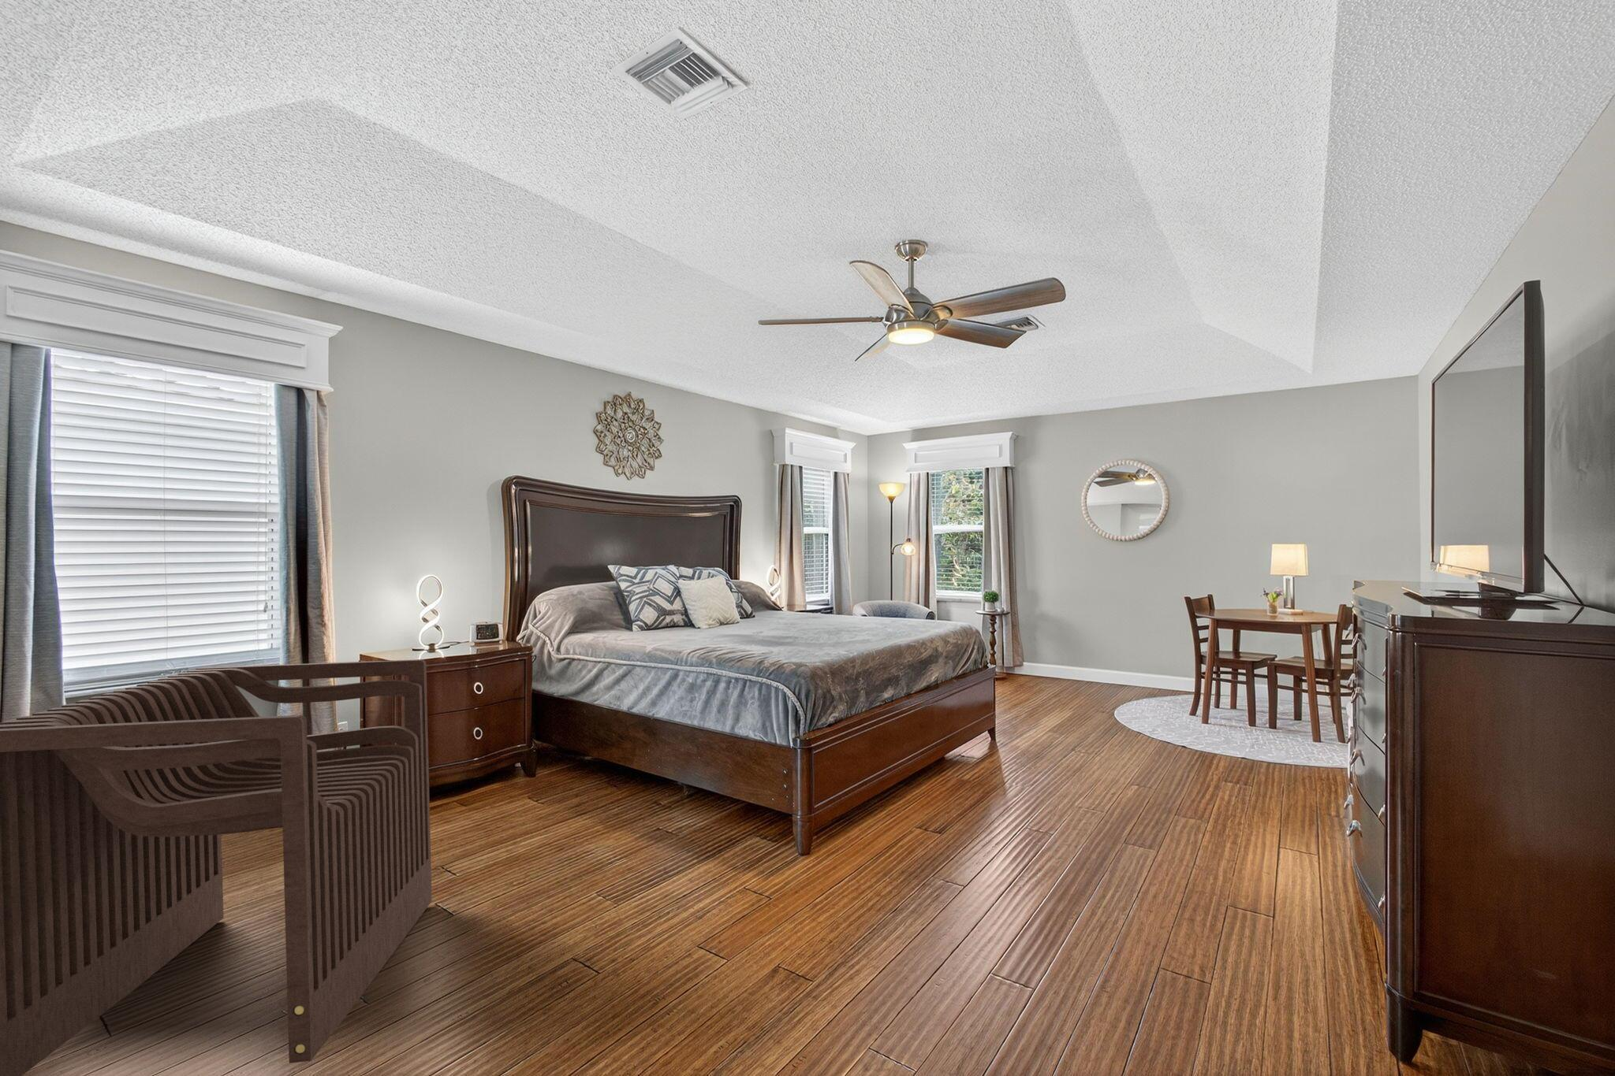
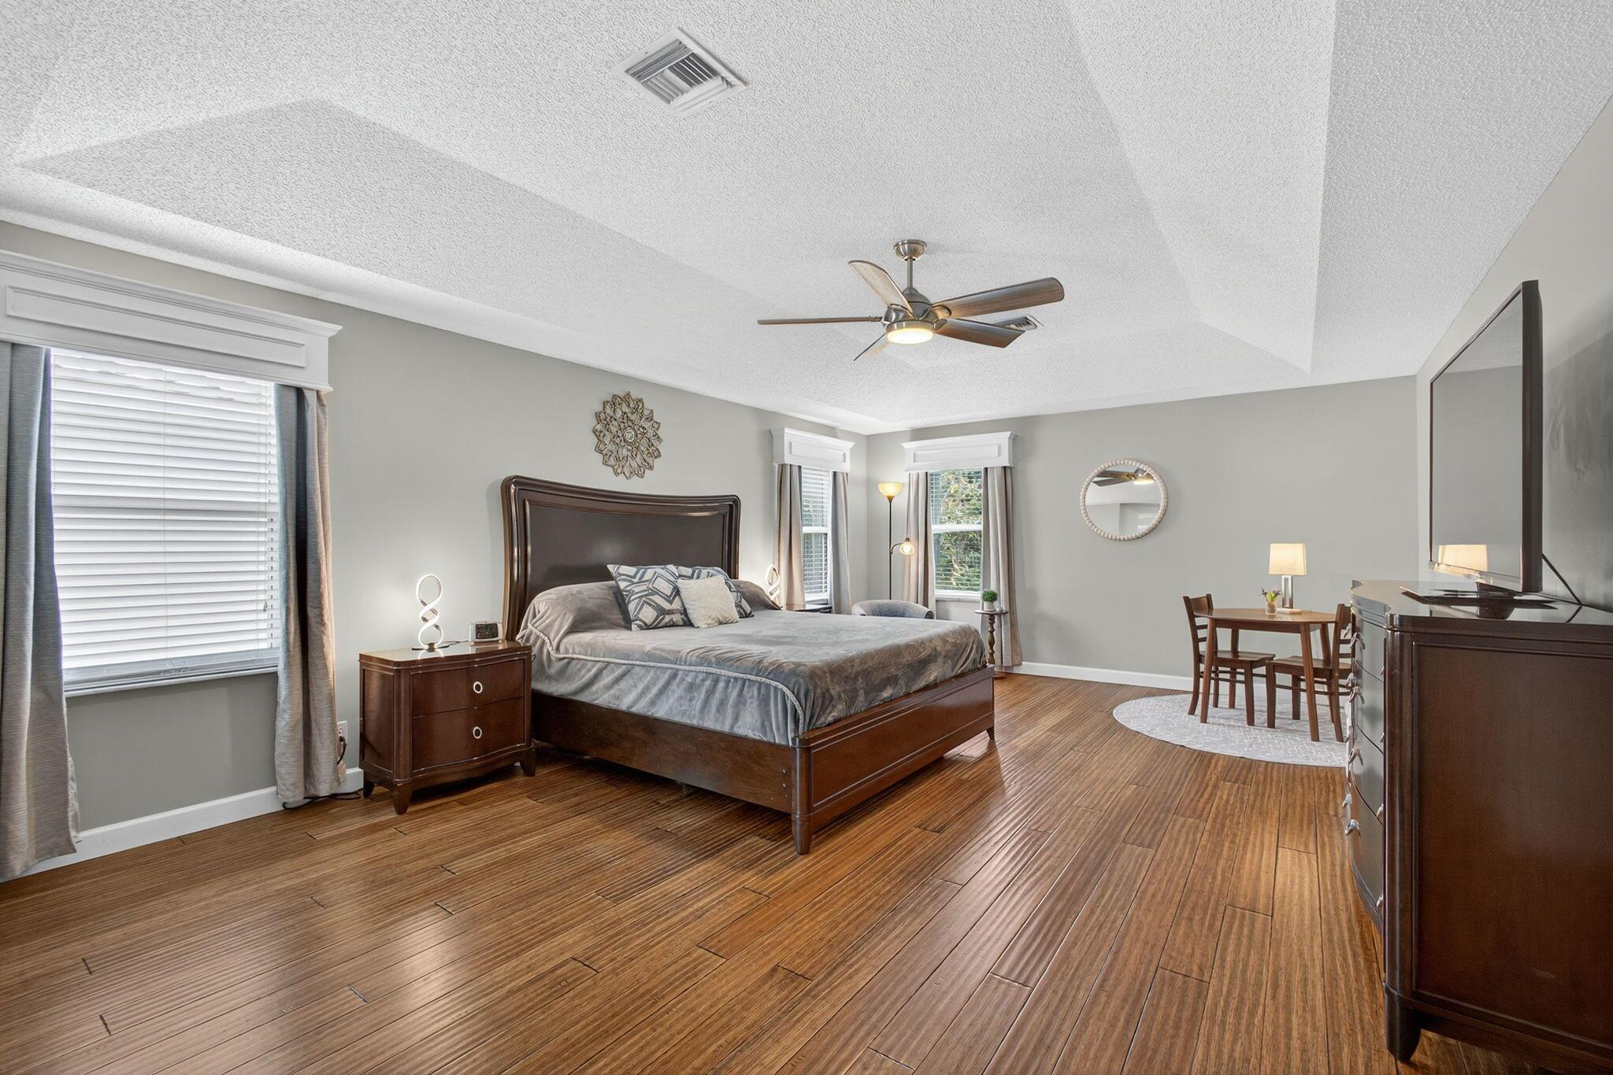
- armchair [0,658,433,1076]
